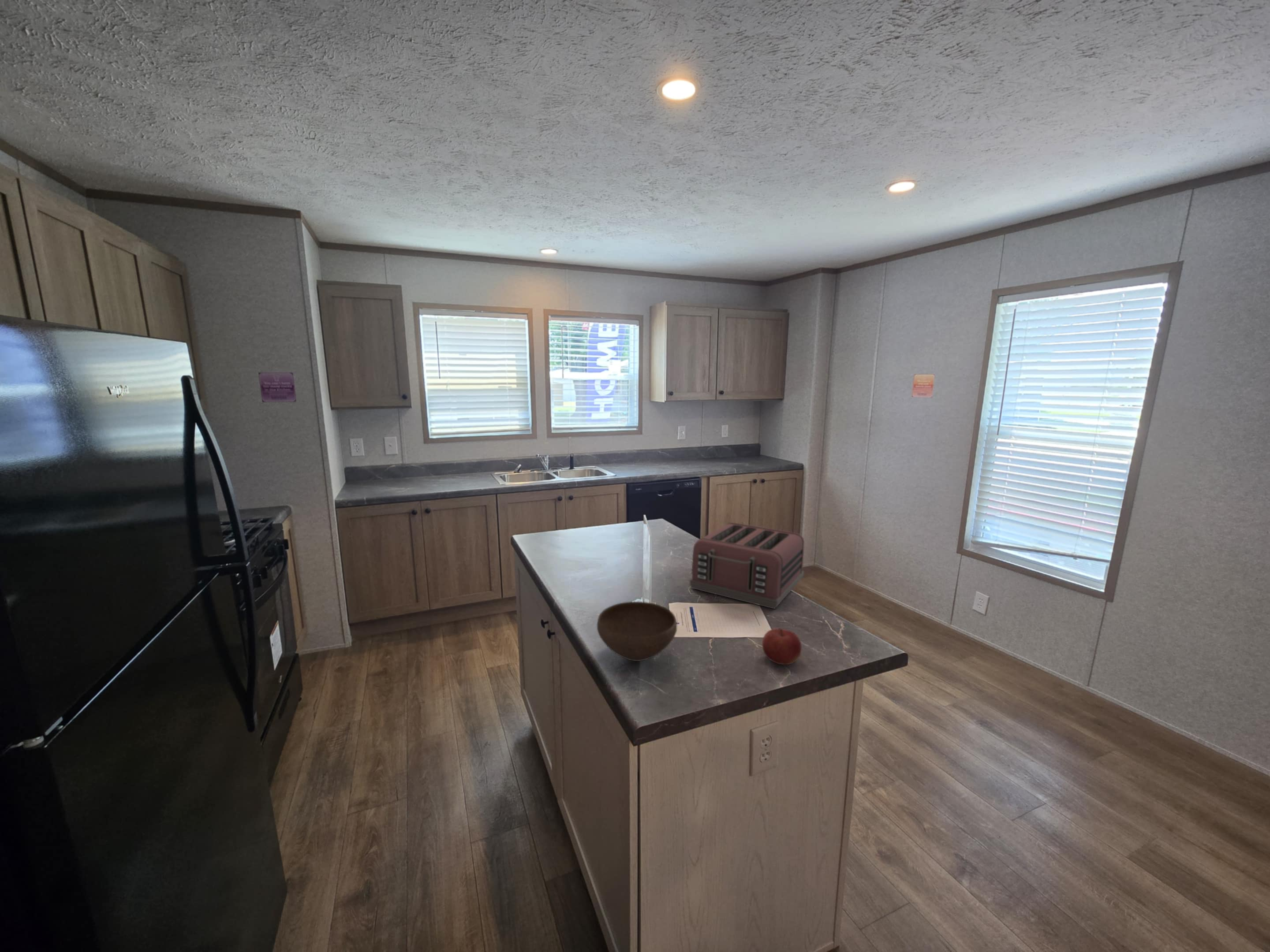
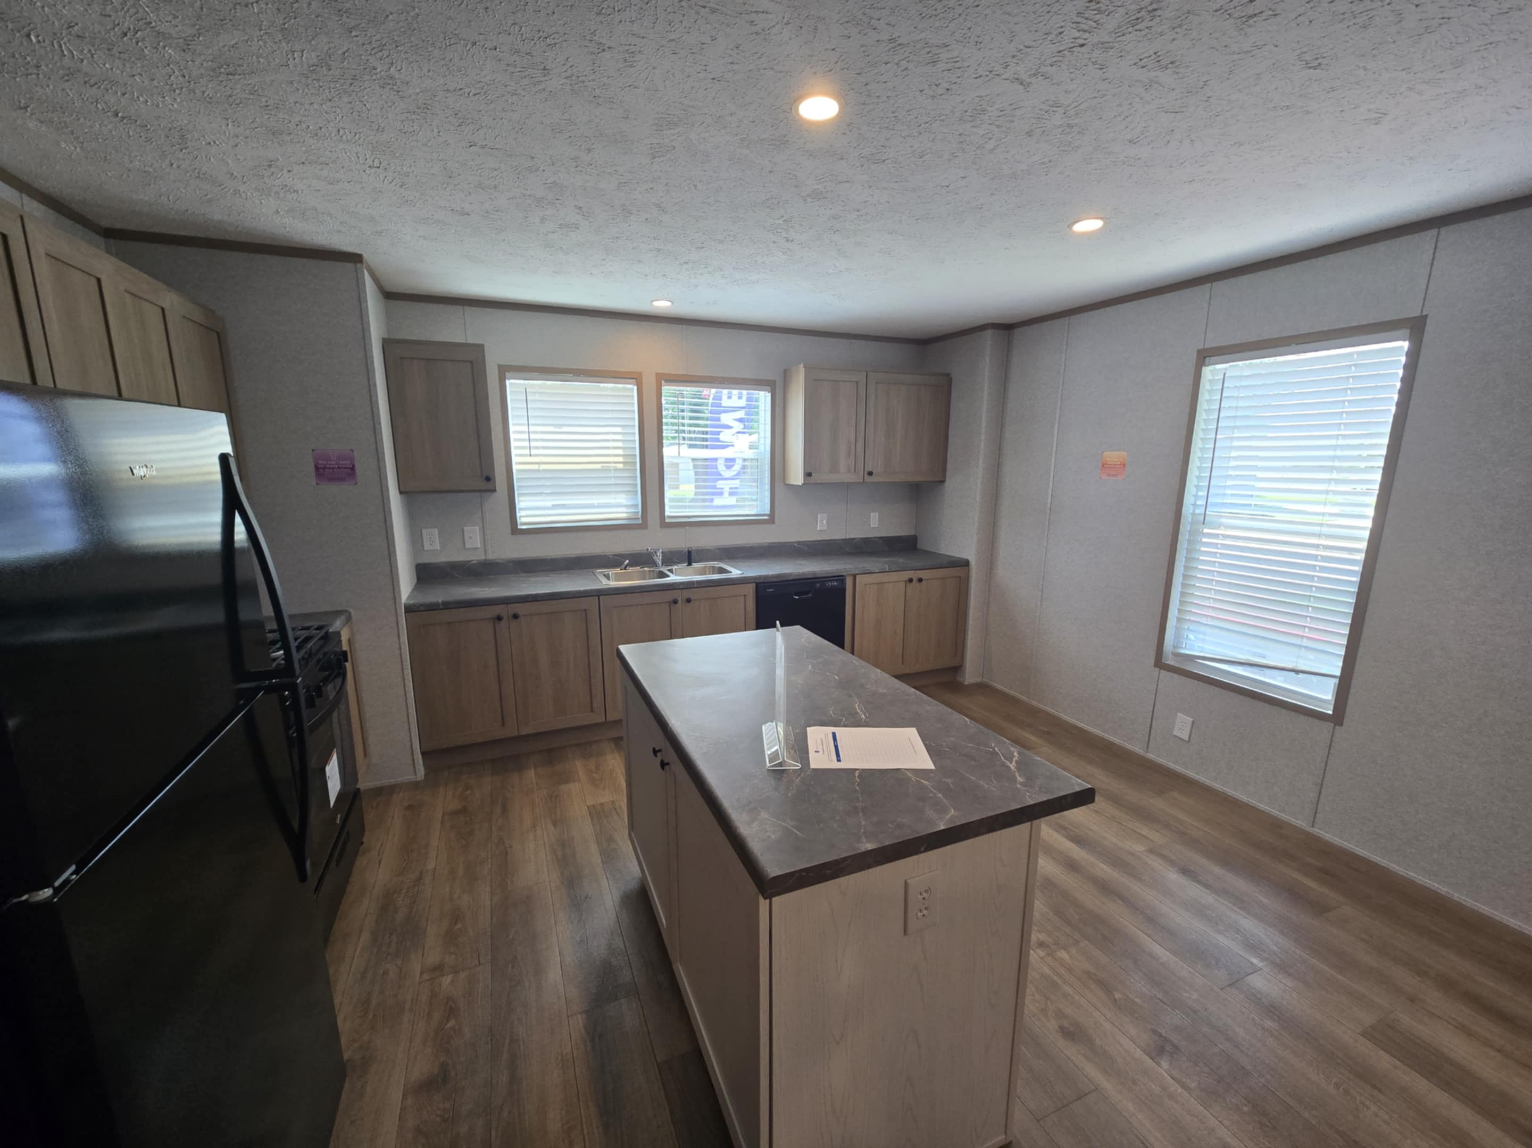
- fruit [762,628,802,665]
- bowl [597,601,677,662]
- toaster [689,522,805,610]
